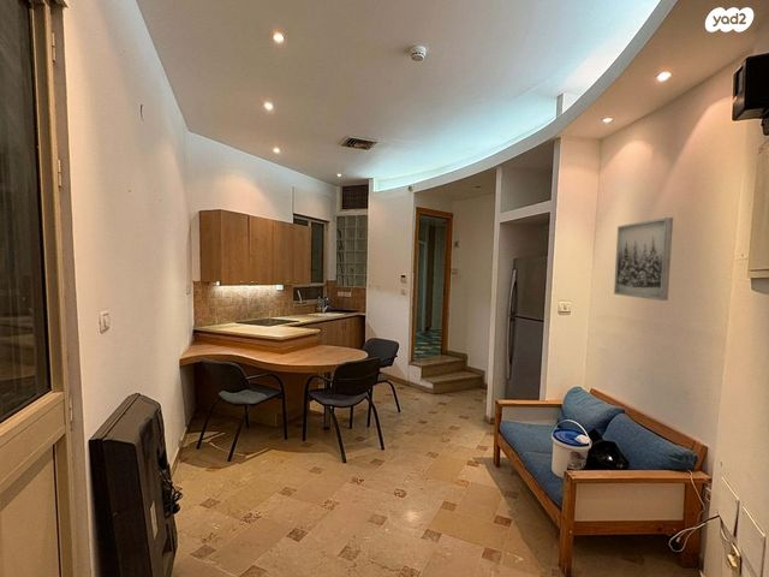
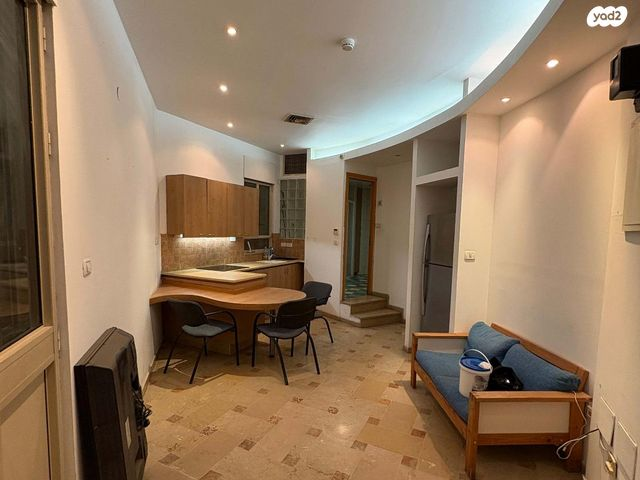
- wall art [613,216,674,302]
